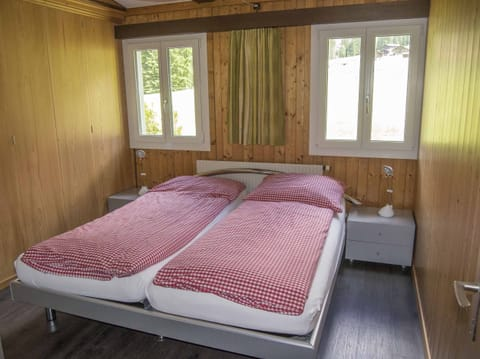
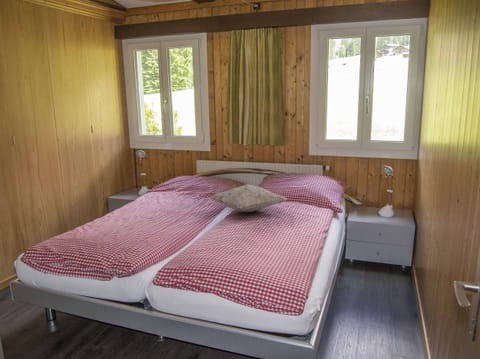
+ decorative pillow [208,184,288,213]
